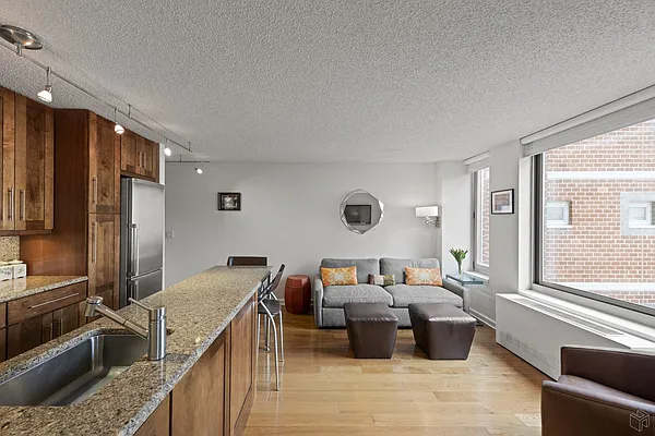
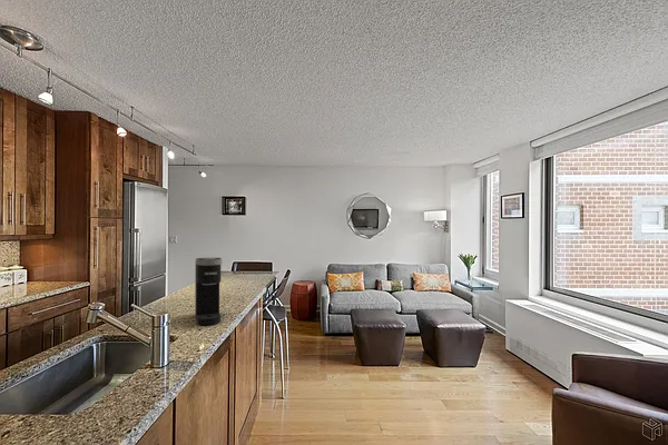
+ coffee maker [194,257,223,326]
